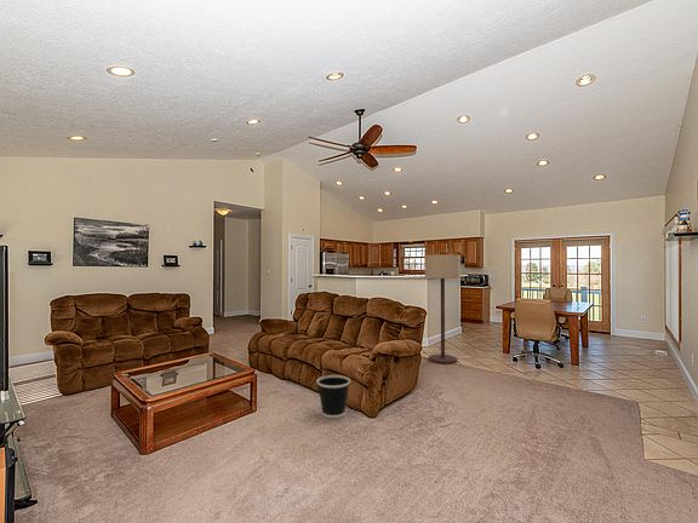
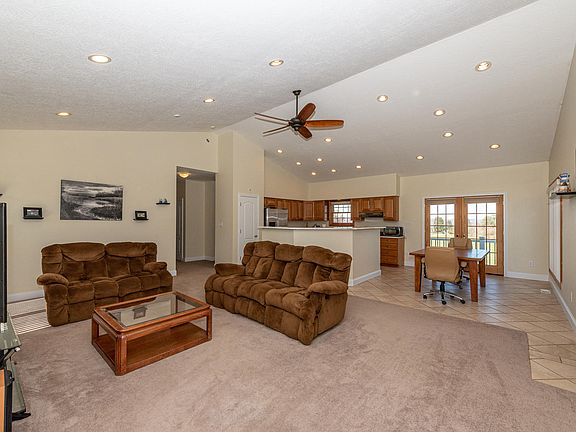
- floor lamp [424,253,462,364]
- wastebasket [316,374,351,419]
